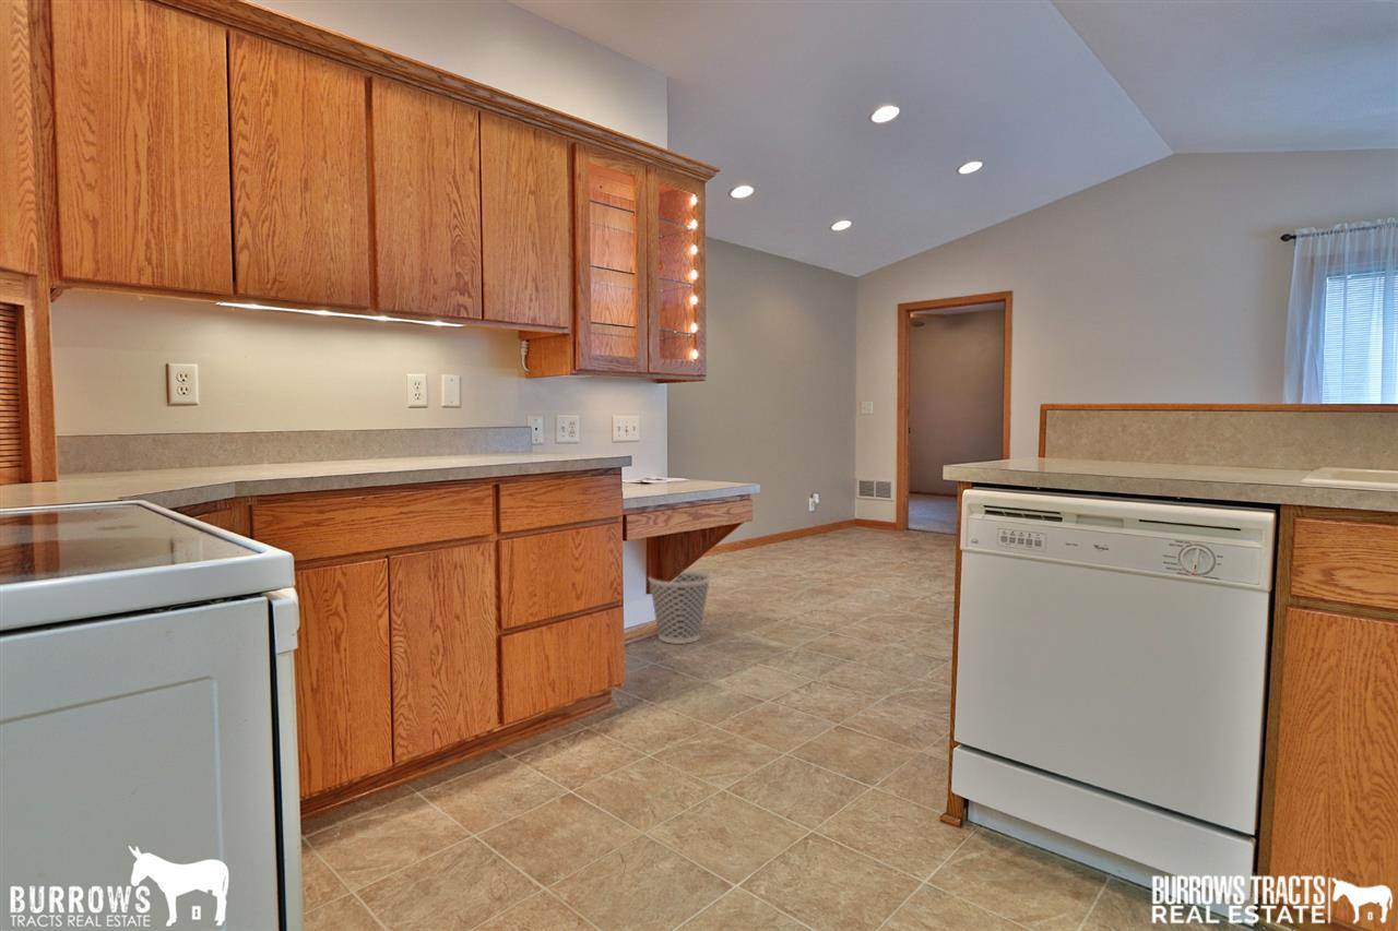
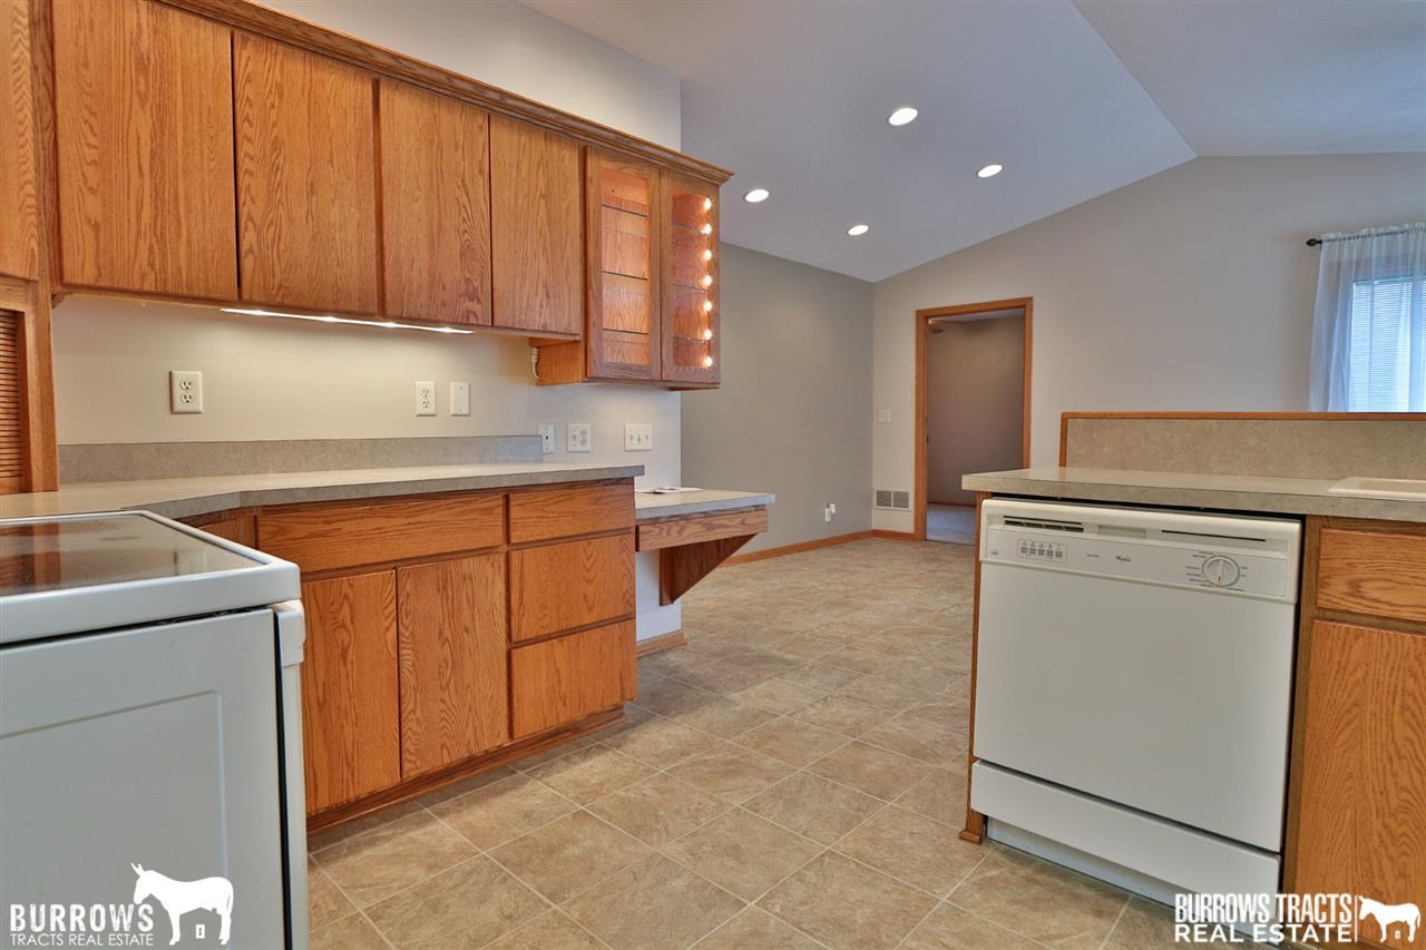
- wastebasket [647,569,712,645]
